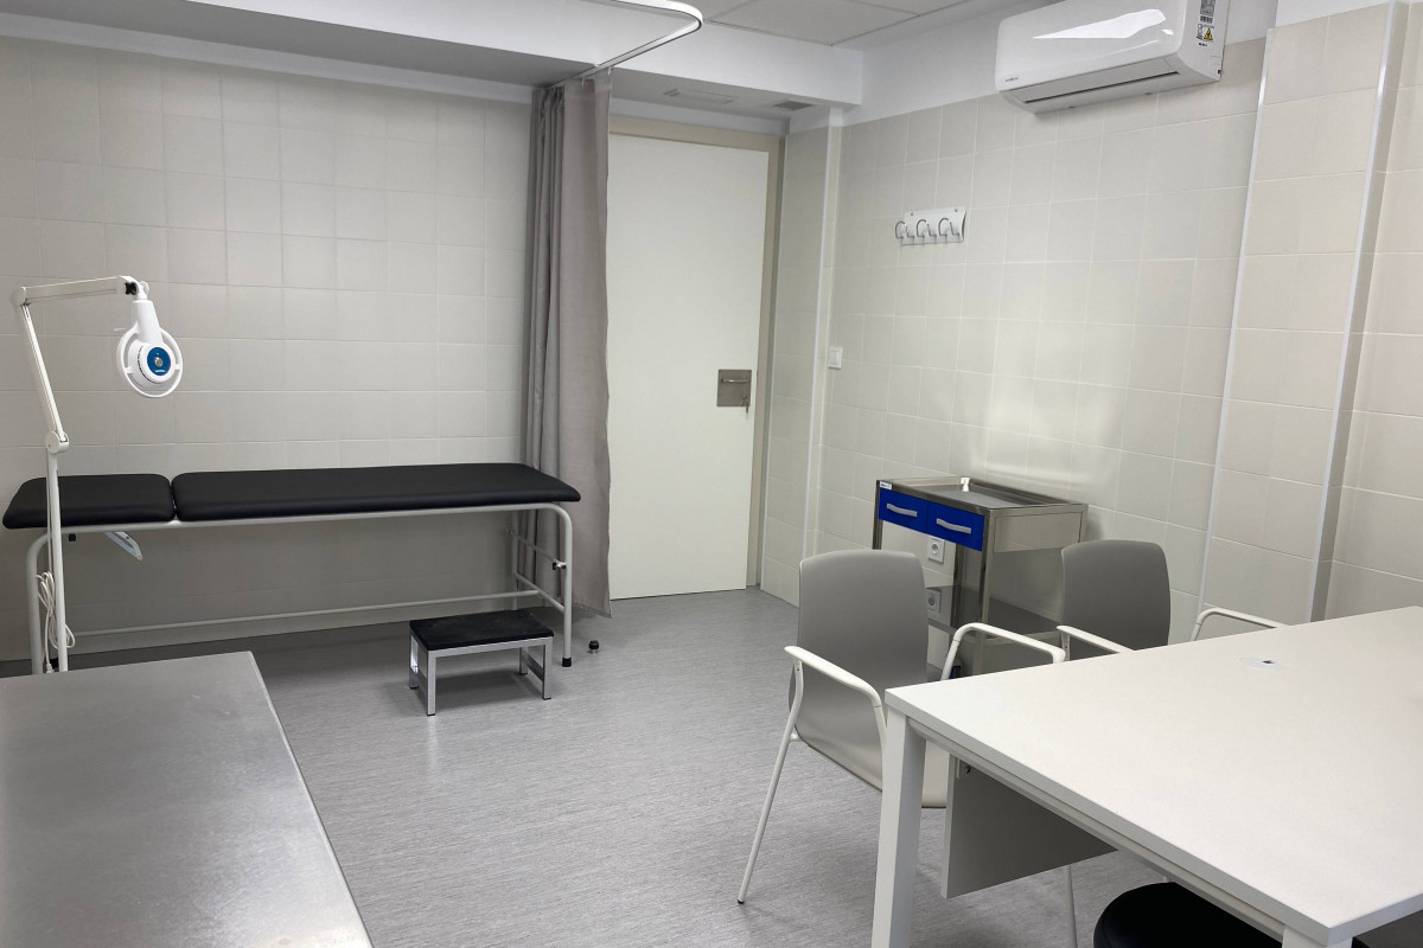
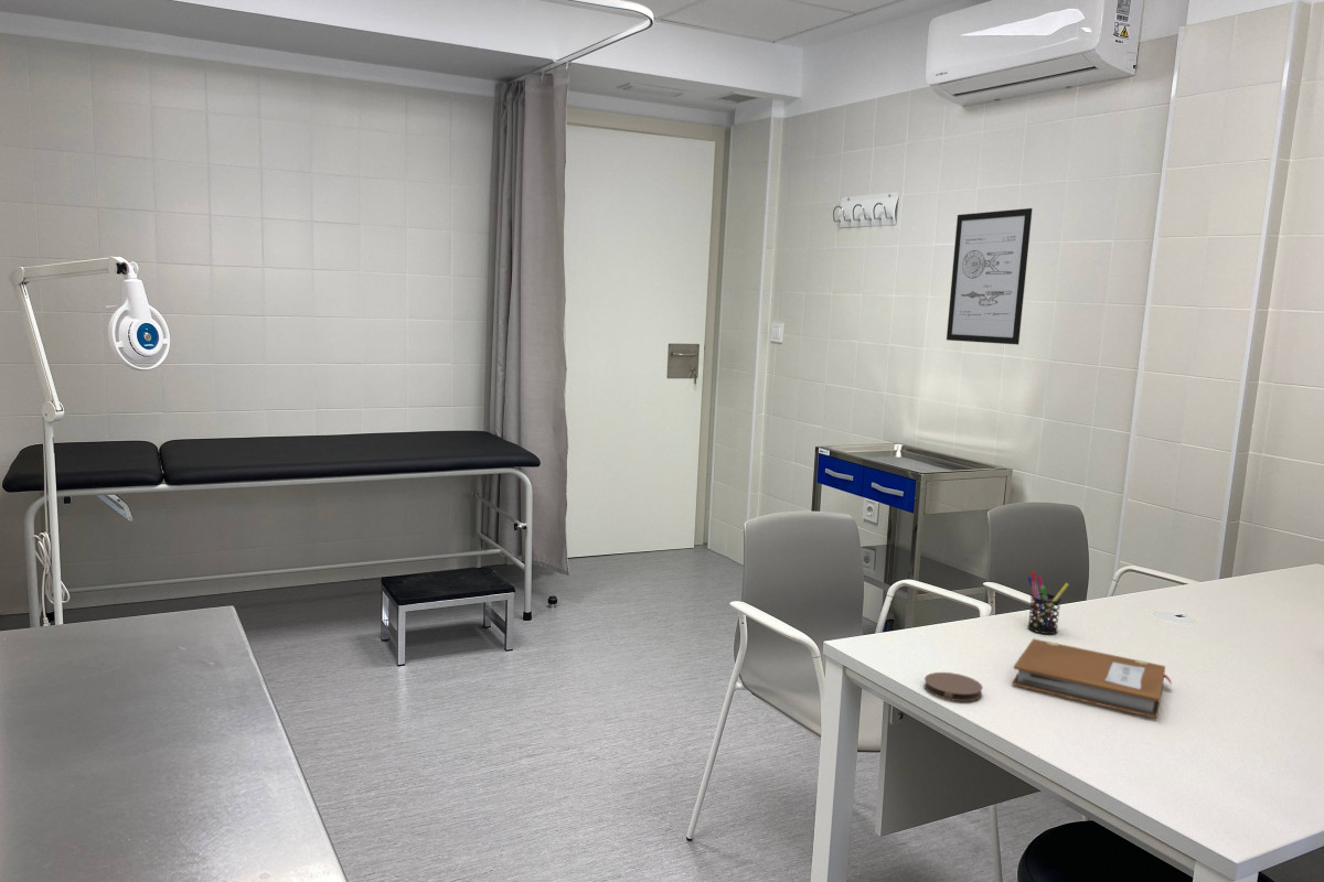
+ wall art [946,207,1034,346]
+ pen holder [1026,570,1070,635]
+ coaster [922,671,984,702]
+ notebook [1011,637,1173,720]
